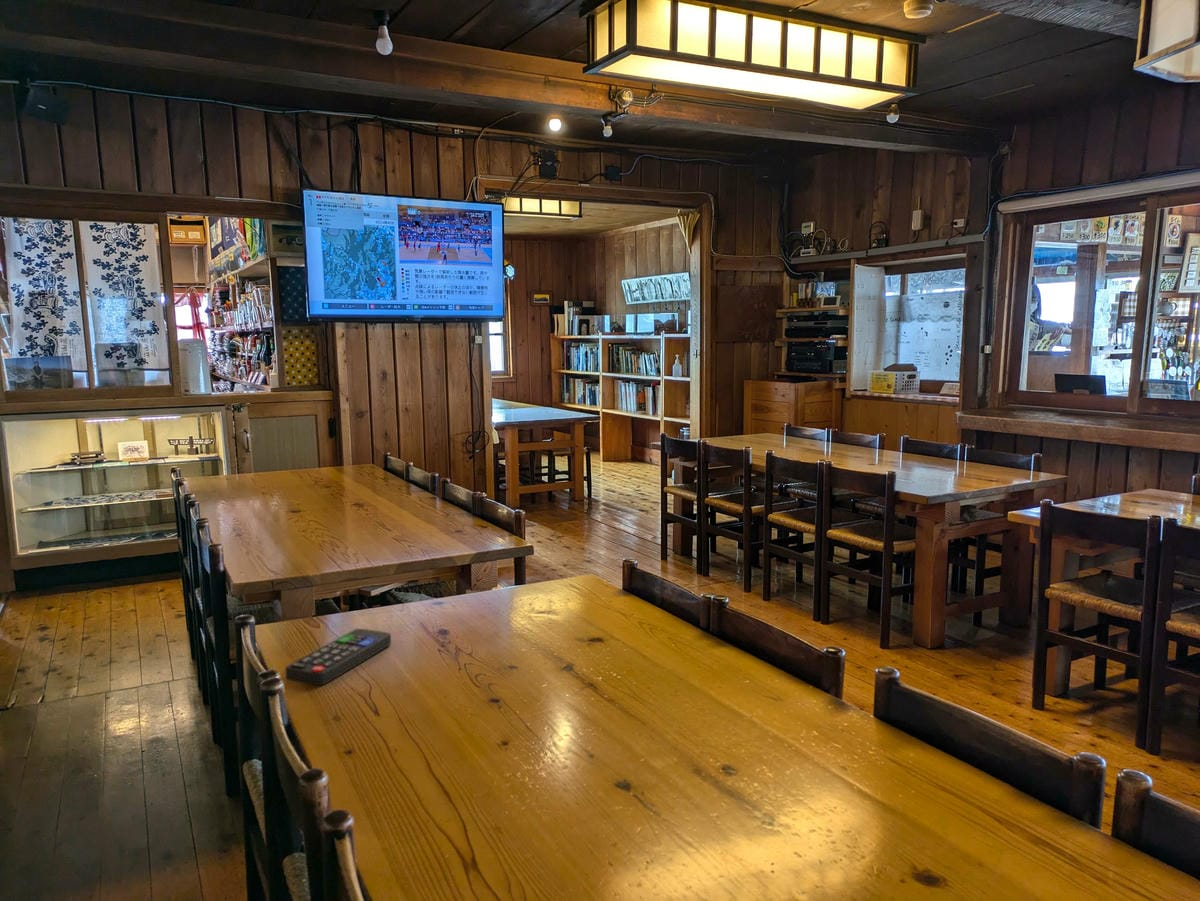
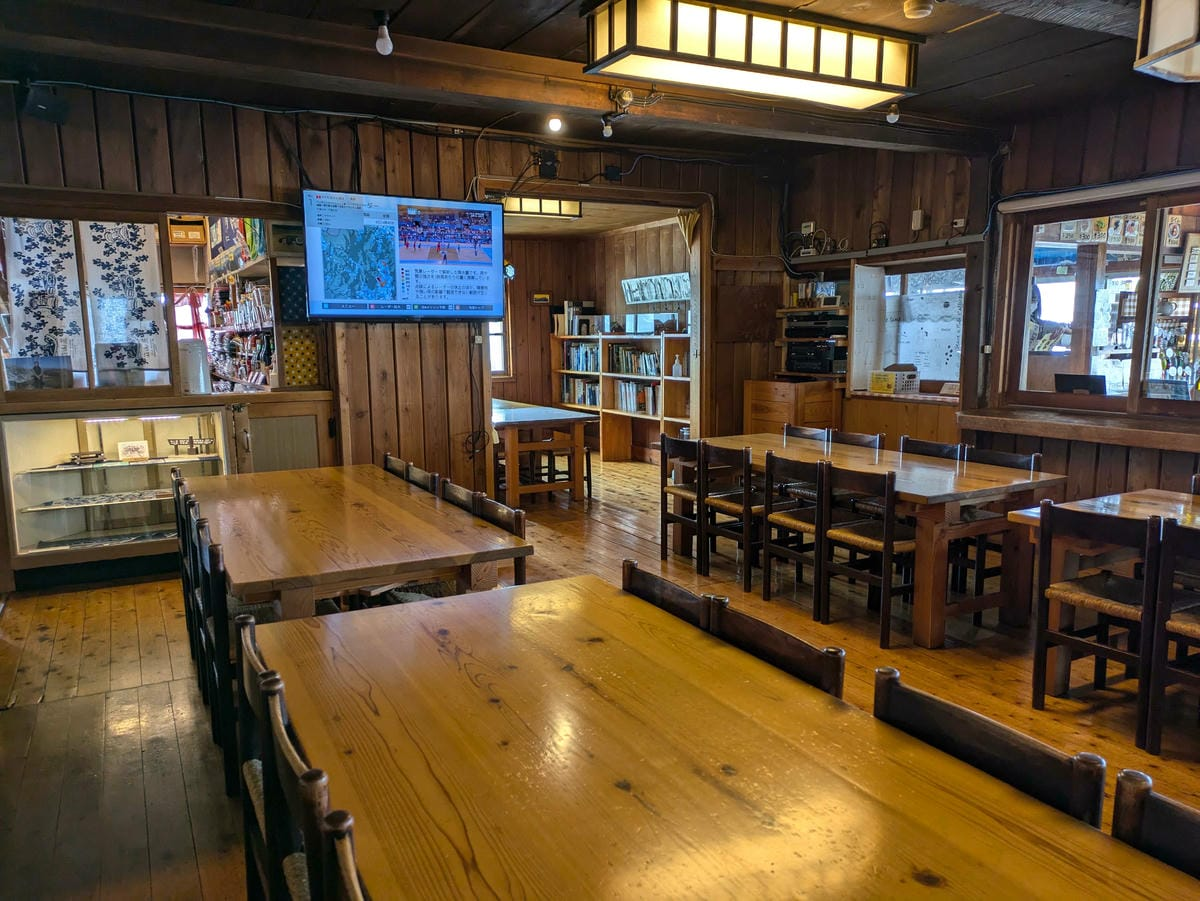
- remote control [284,628,392,686]
